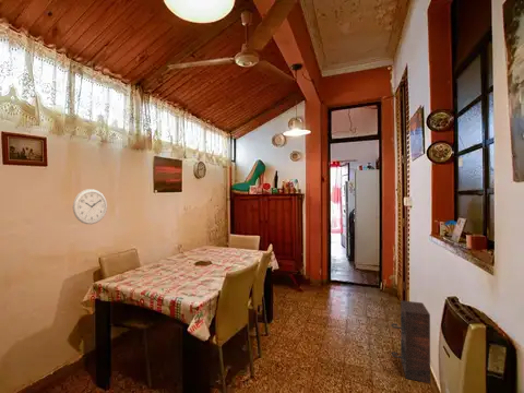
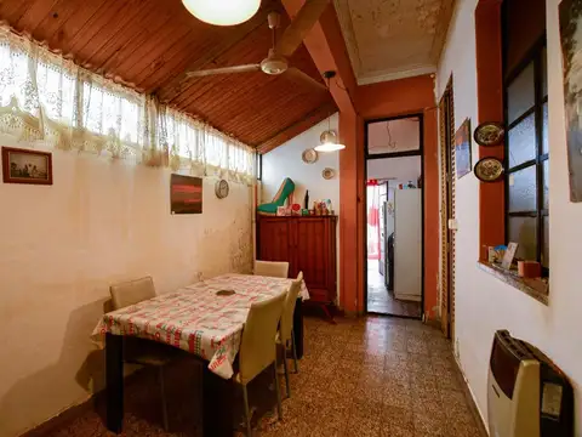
- wall clock [72,188,108,225]
- speaker [390,299,431,384]
